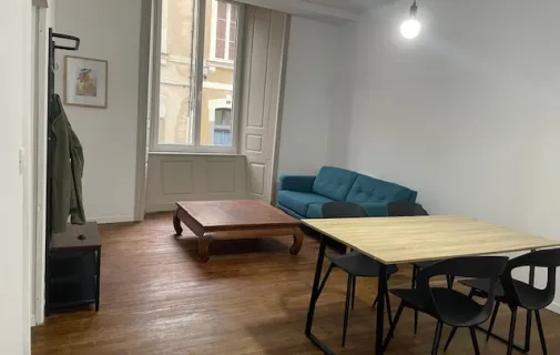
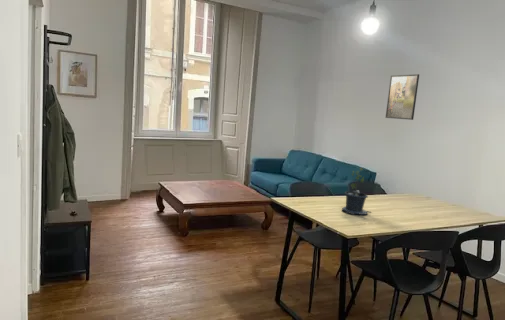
+ potted plant [341,167,371,216]
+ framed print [385,73,420,121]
